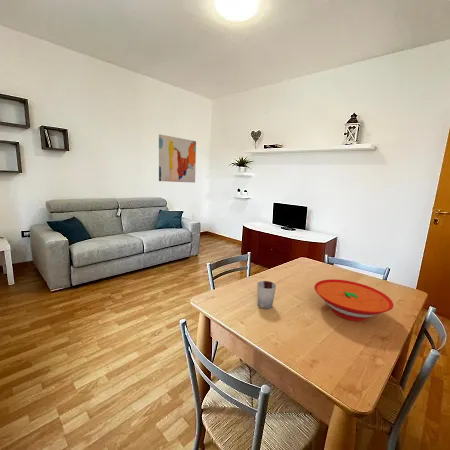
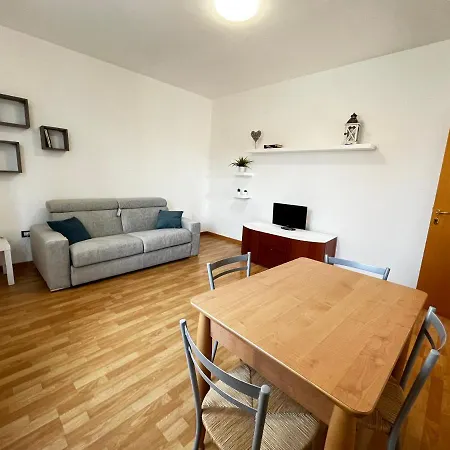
- cup [256,280,277,310]
- bowl [313,278,394,322]
- wall art [158,134,197,184]
